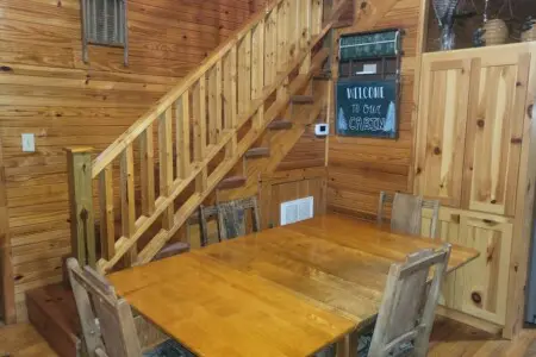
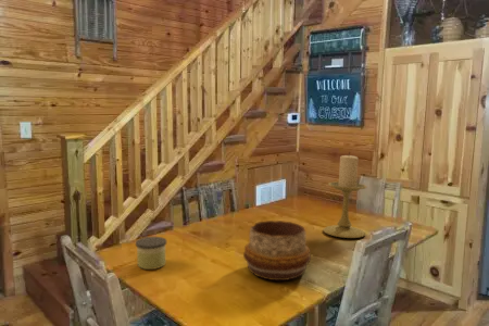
+ candle [135,236,167,271]
+ decorative bowl [242,220,312,281]
+ candle holder [322,151,368,239]
